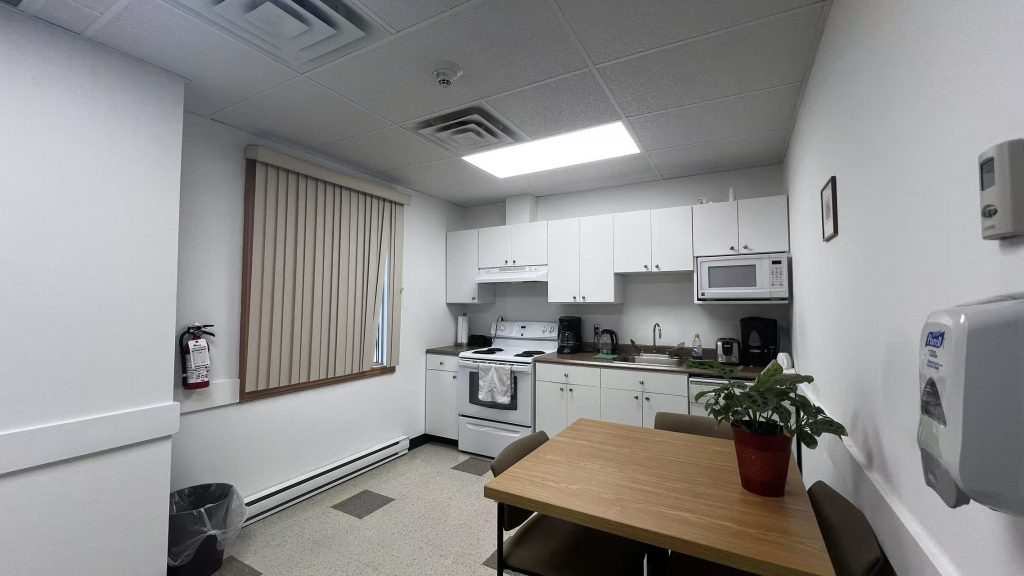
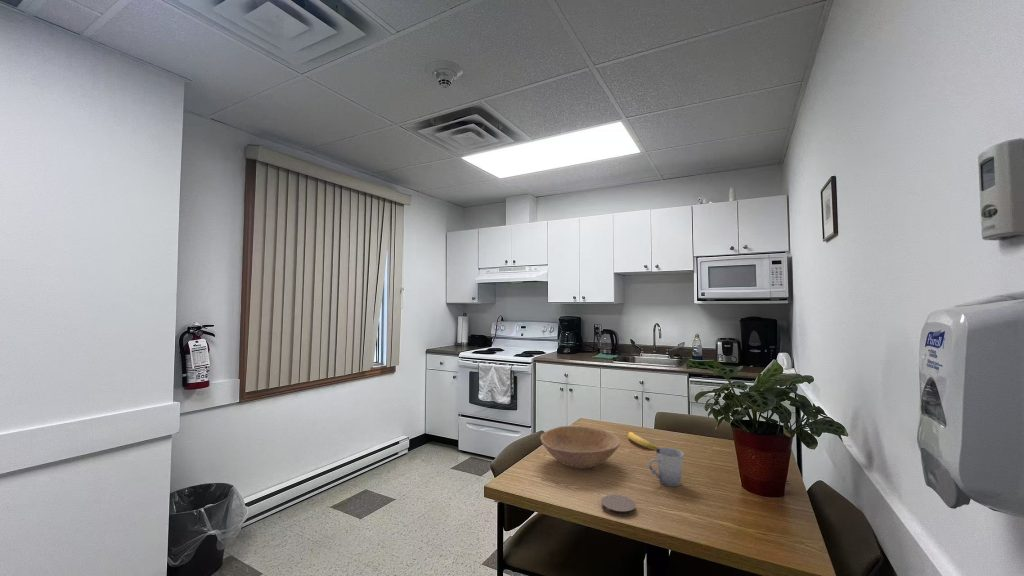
+ cup [648,447,685,488]
+ banana [627,431,659,450]
+ coaster [600,494,637,517]
+ bowl [539,425,621,470]
